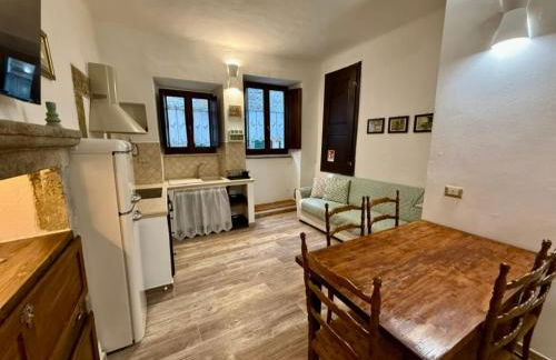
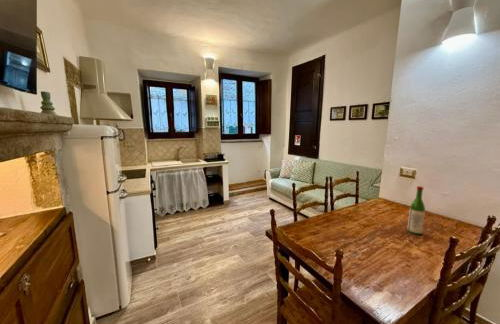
+ wine bottle [407,185,426,235]
